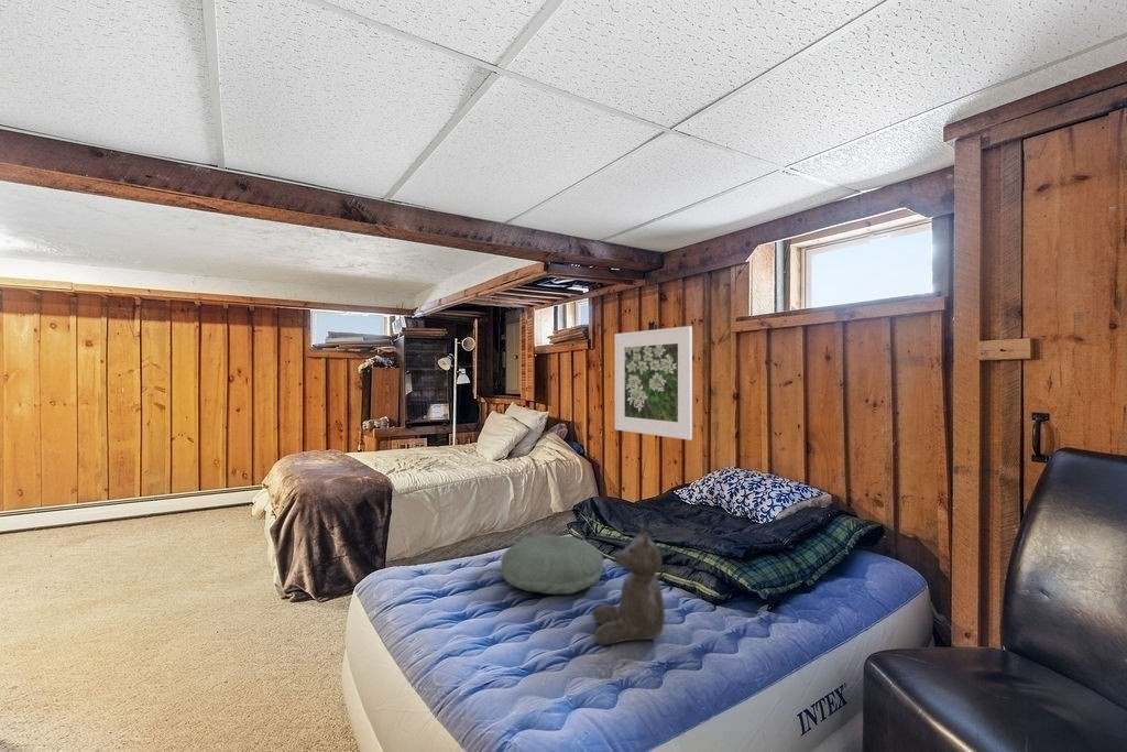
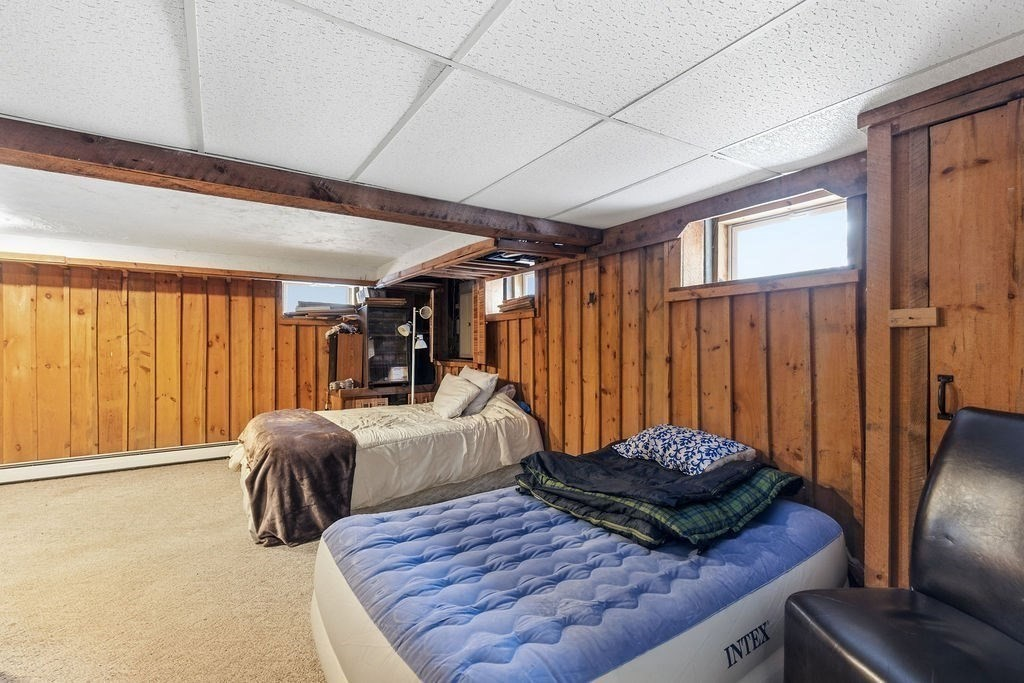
- pillow [499,534,604,596]
- teddy bear [591,522,666,646]
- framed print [614,325,693,442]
